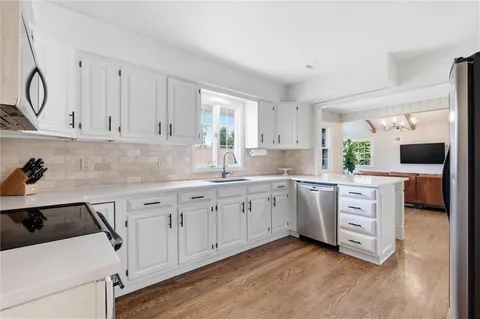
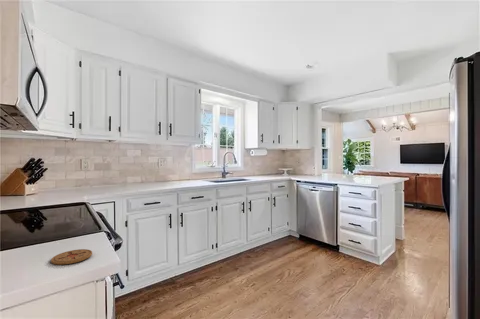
+ coaster [50,248,93,266]
